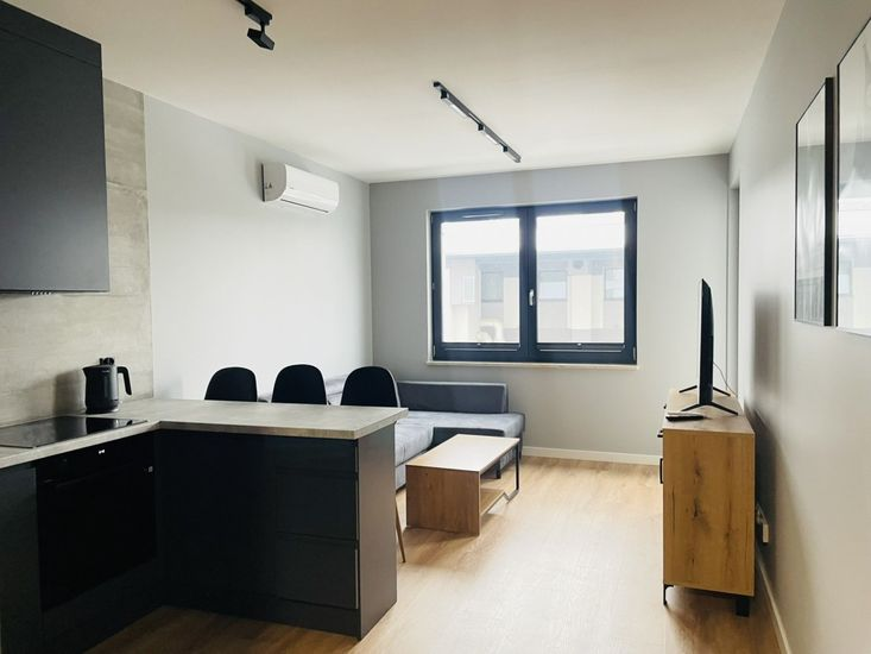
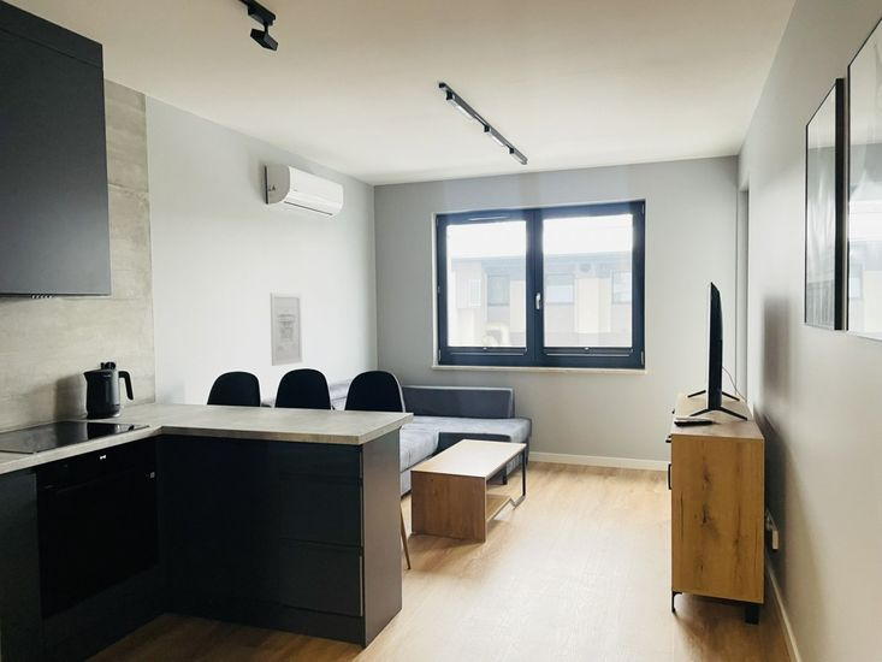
+ wall art [270,291,303,367]
